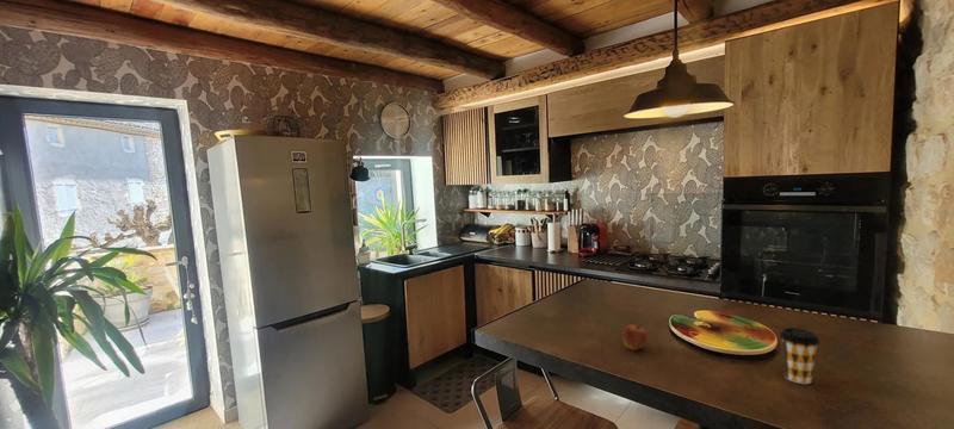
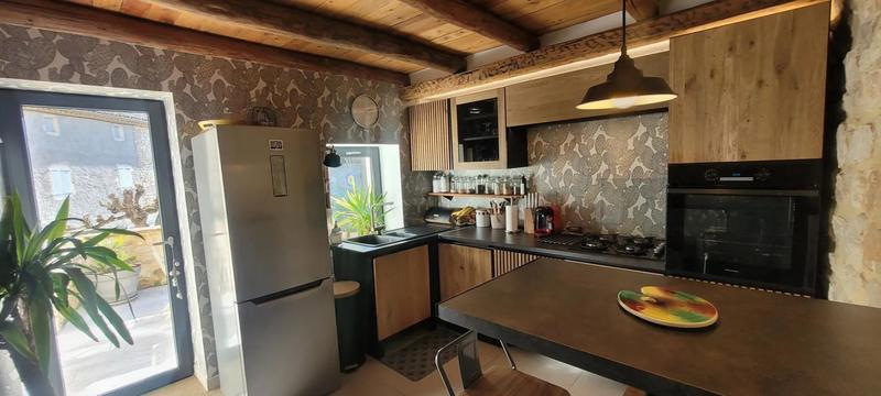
- fruit [621,323,649,352]
- coffee cup [779,327,820,385]
